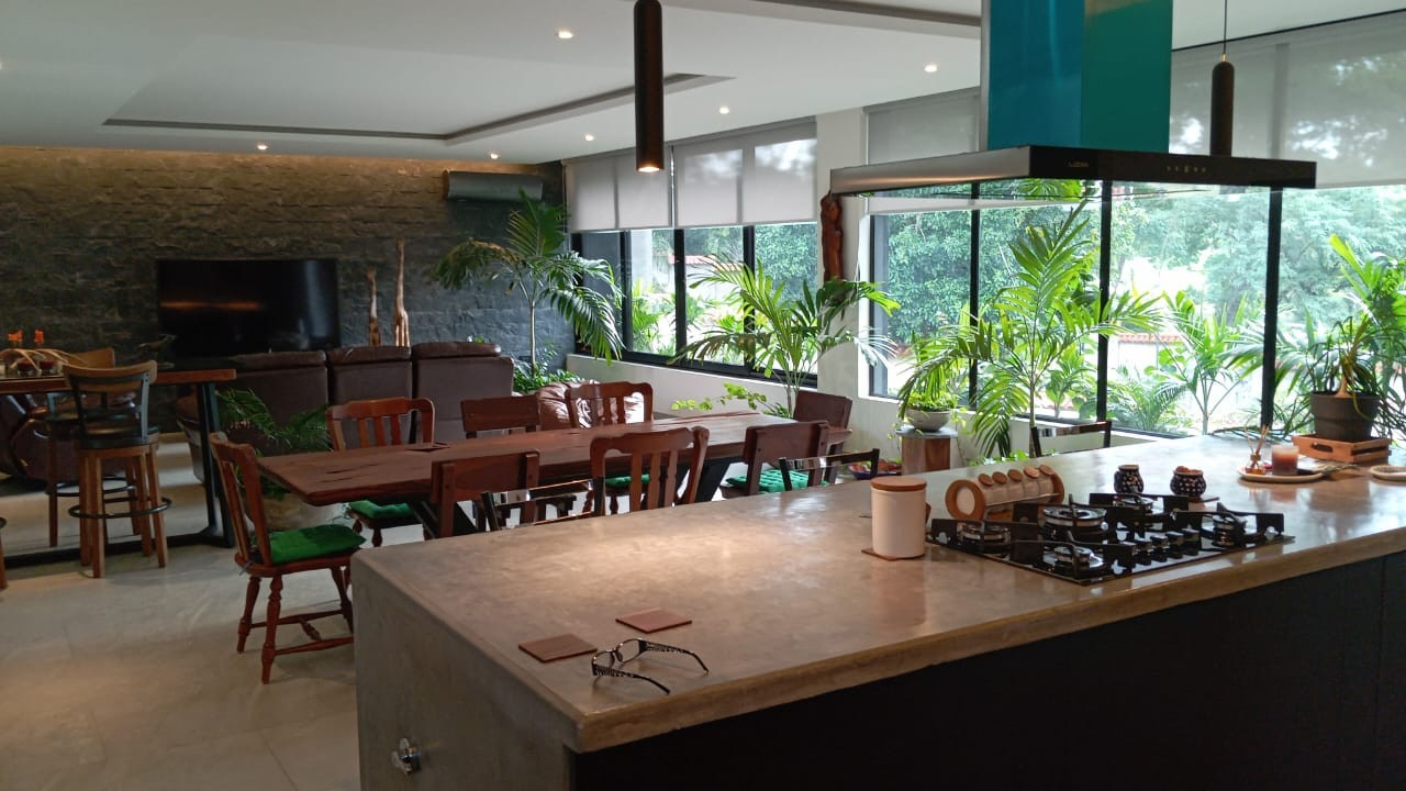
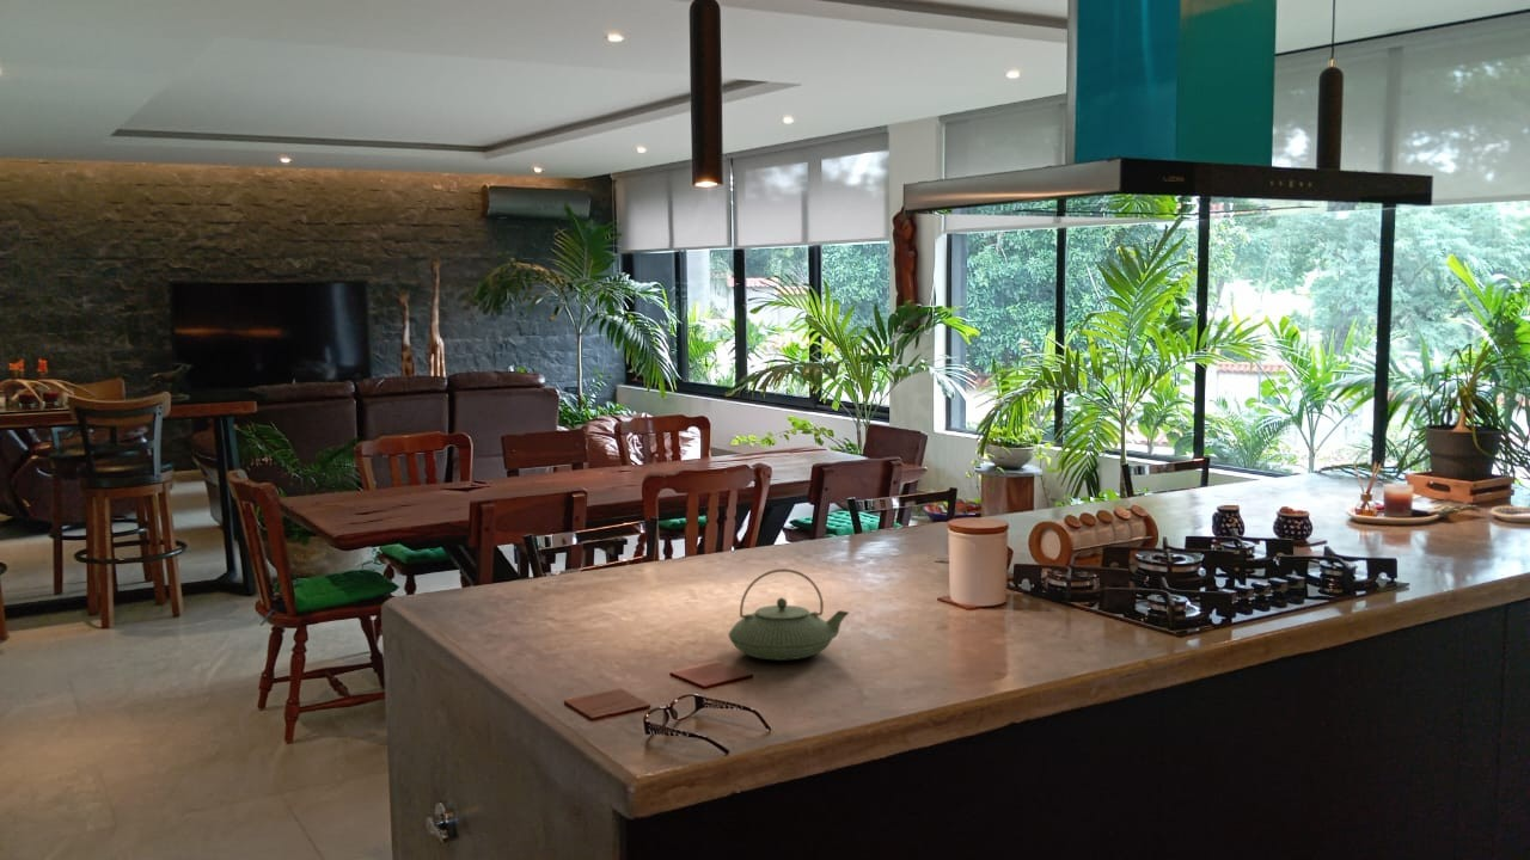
+ teapot [727,567,850,662]
